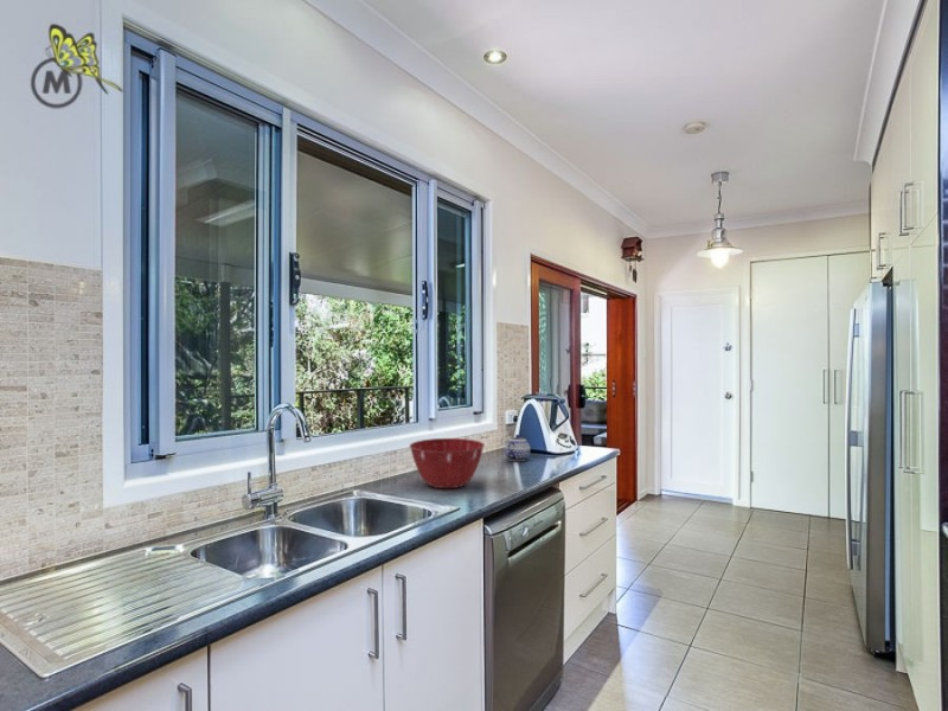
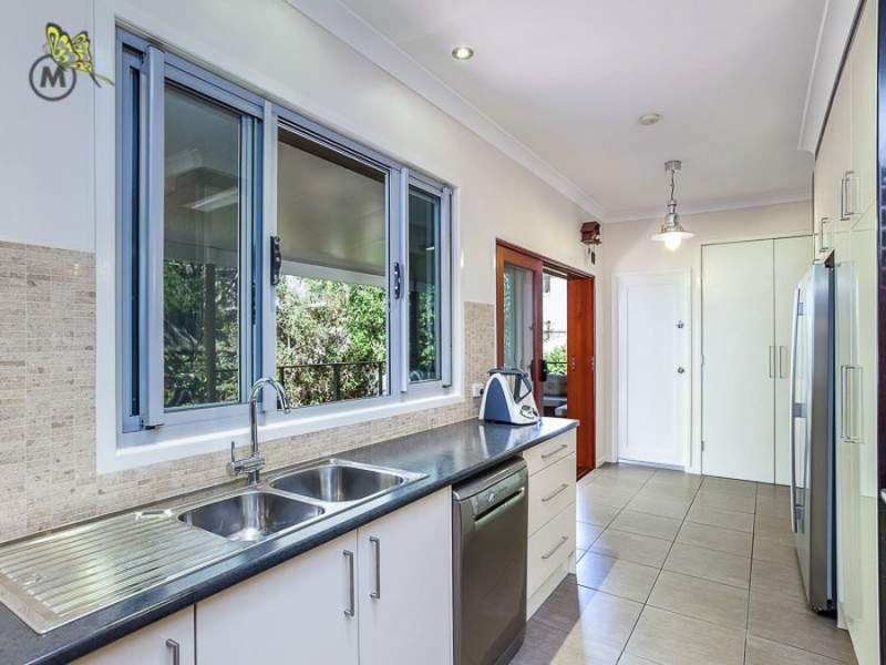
- mixing bowl [409,437,486,489]
- teapot [504,434,531,462]
